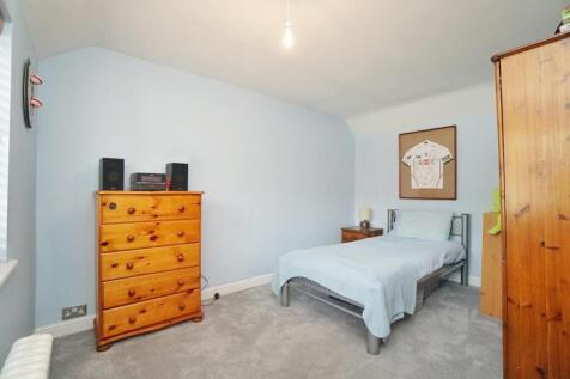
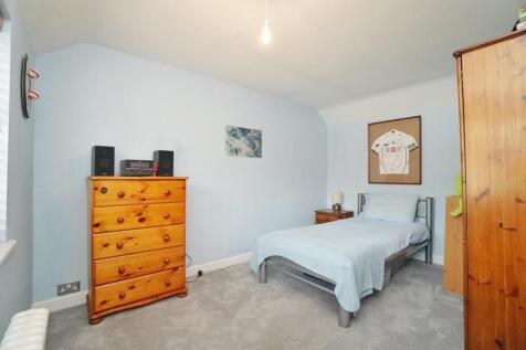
+ wall art [224,124,263,159]
